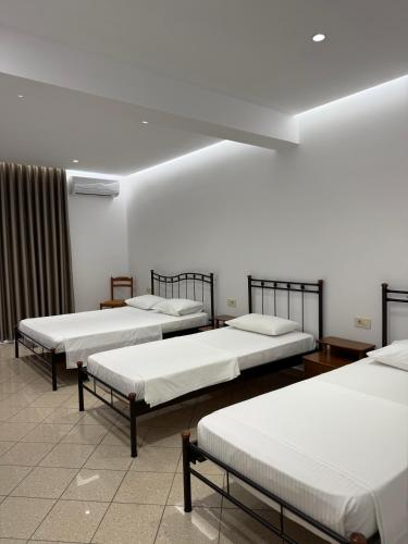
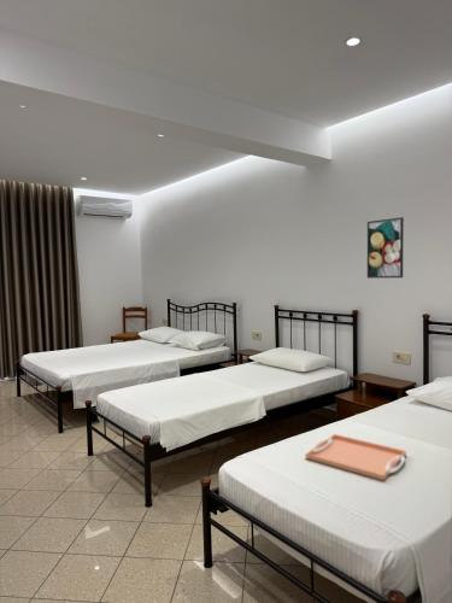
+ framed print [366,216,405,280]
+ serving tray [304,433,407,481]
